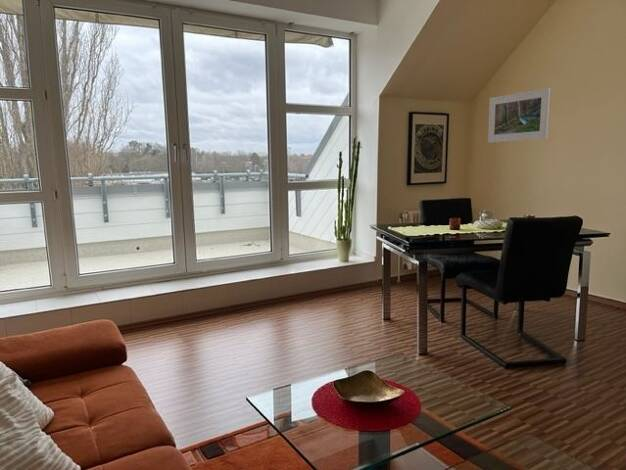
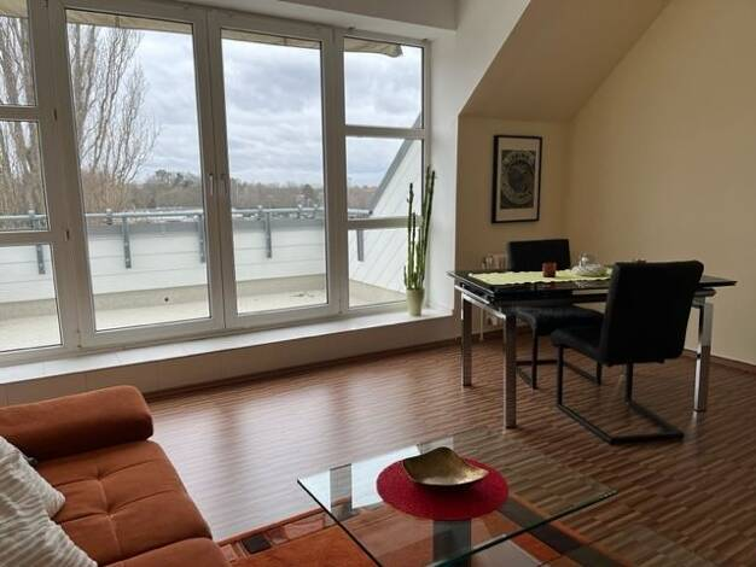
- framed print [487,87,551,143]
